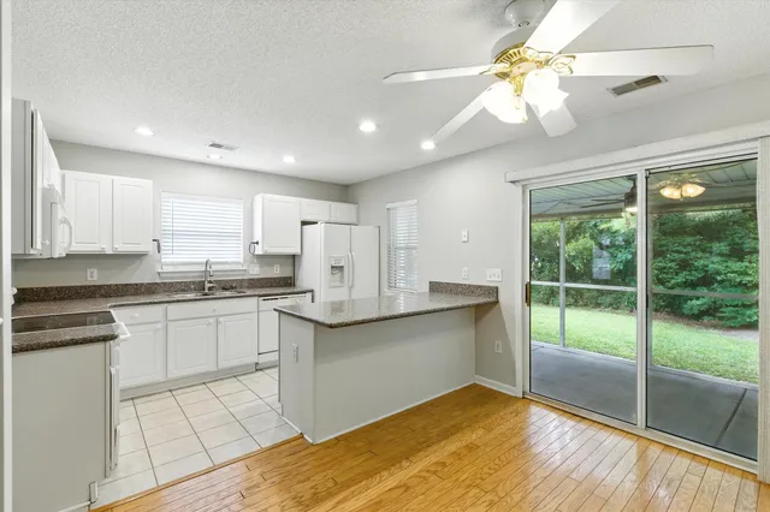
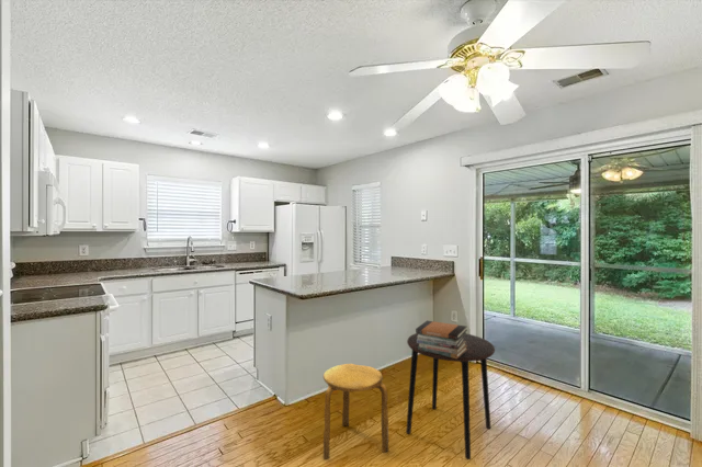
+ side table [405,332,496,460]
+ stool [322,363,389,460]
+ book stack [415,320,468,358]
